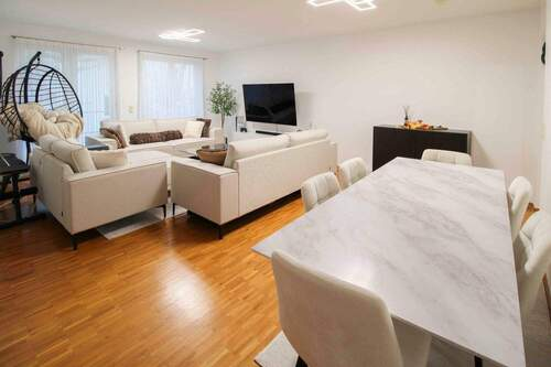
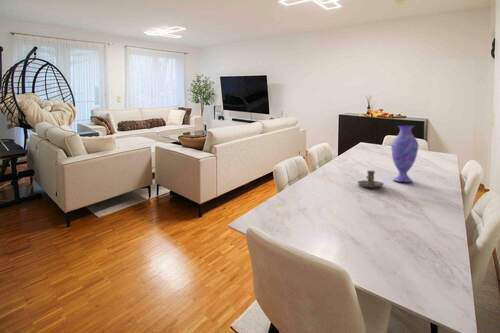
+ vase [390,125,420,183]
+ candle holder [357,170,385,188]
